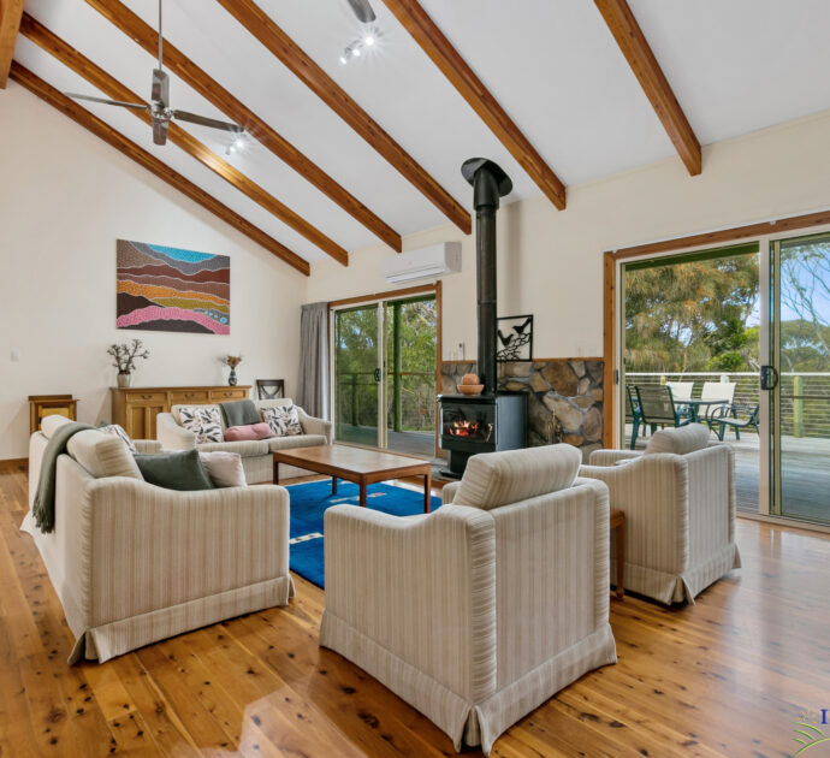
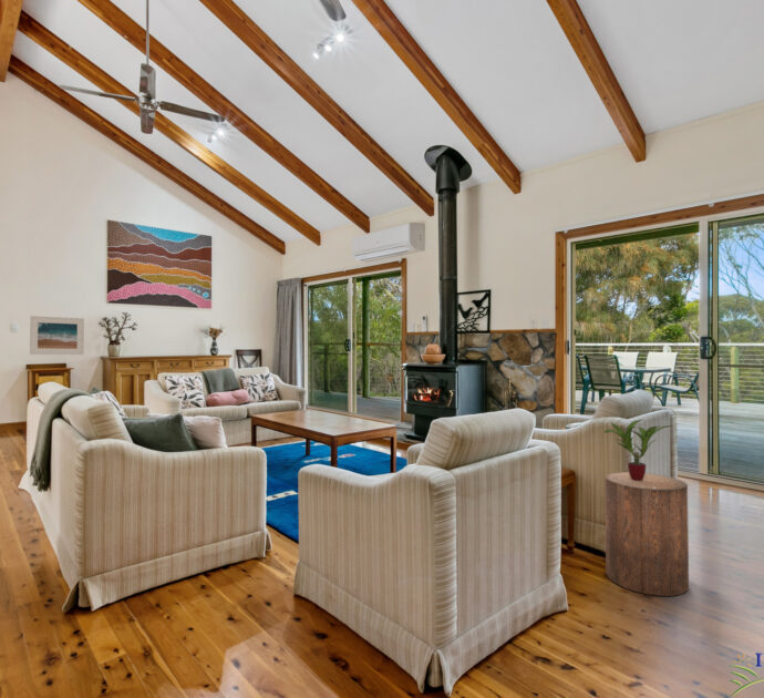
+ stool [603,471,690,597]
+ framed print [29,315,85,356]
+ potted plant [603,418,673,481]
